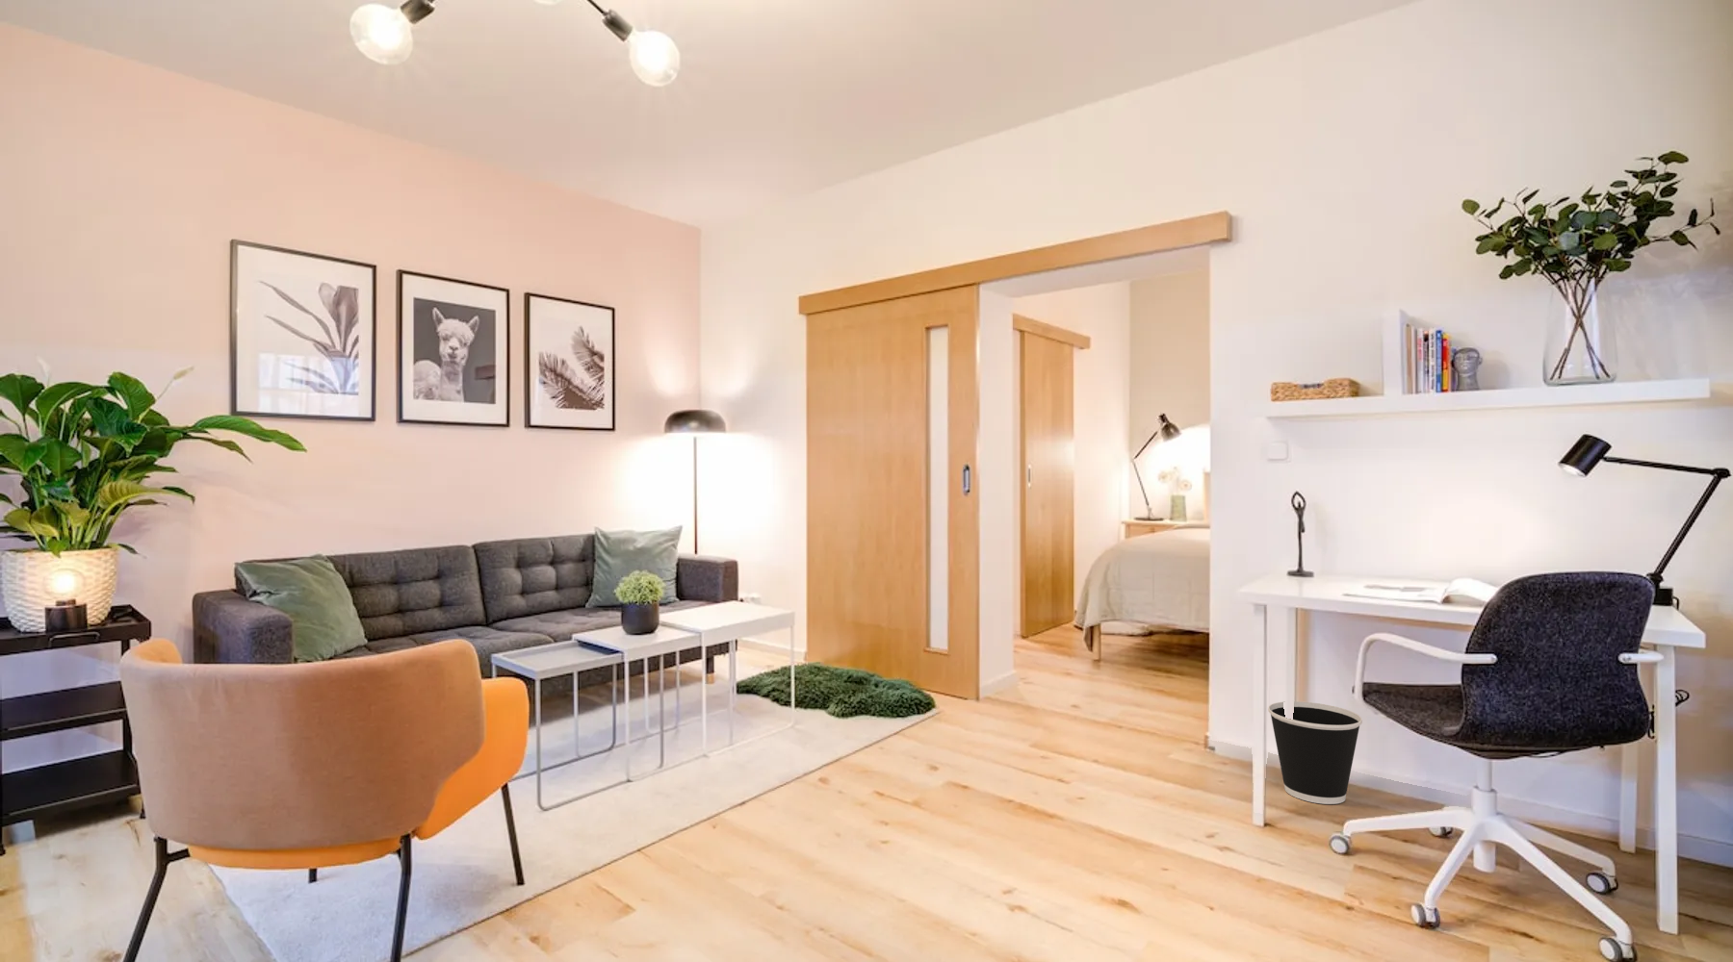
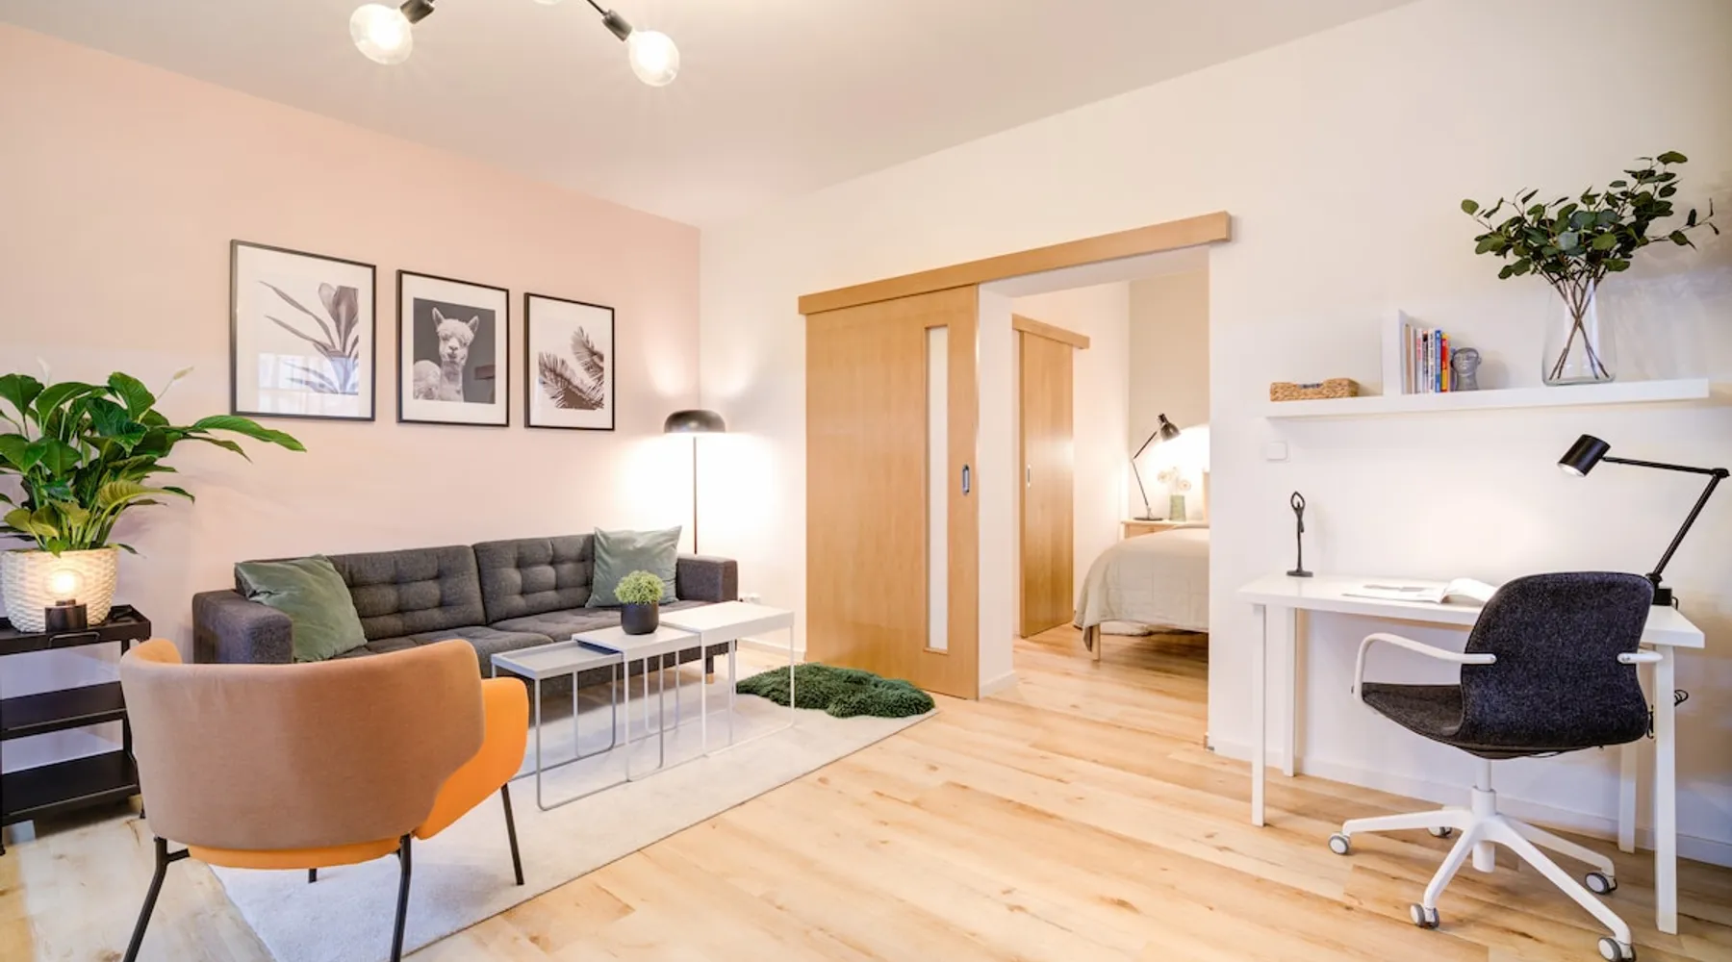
- wastebasket [1267,700,1363,806]
